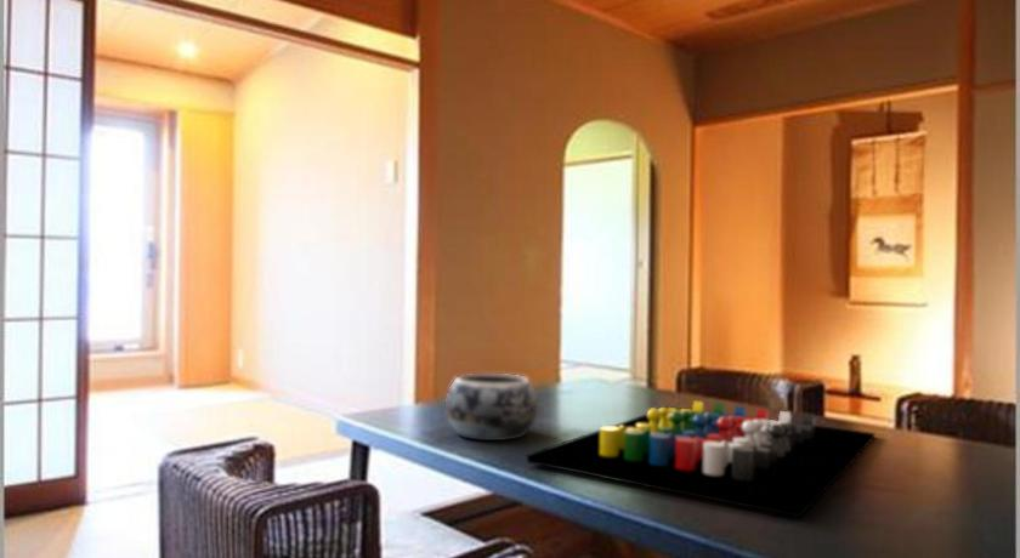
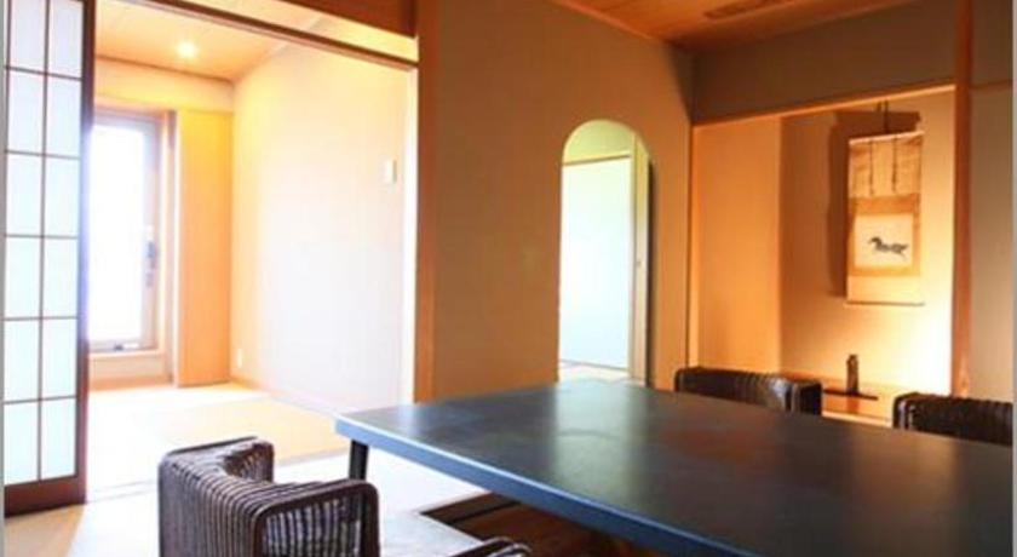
- board game [525,399,875,518]
- decorative bowl [444,372,539,442]
